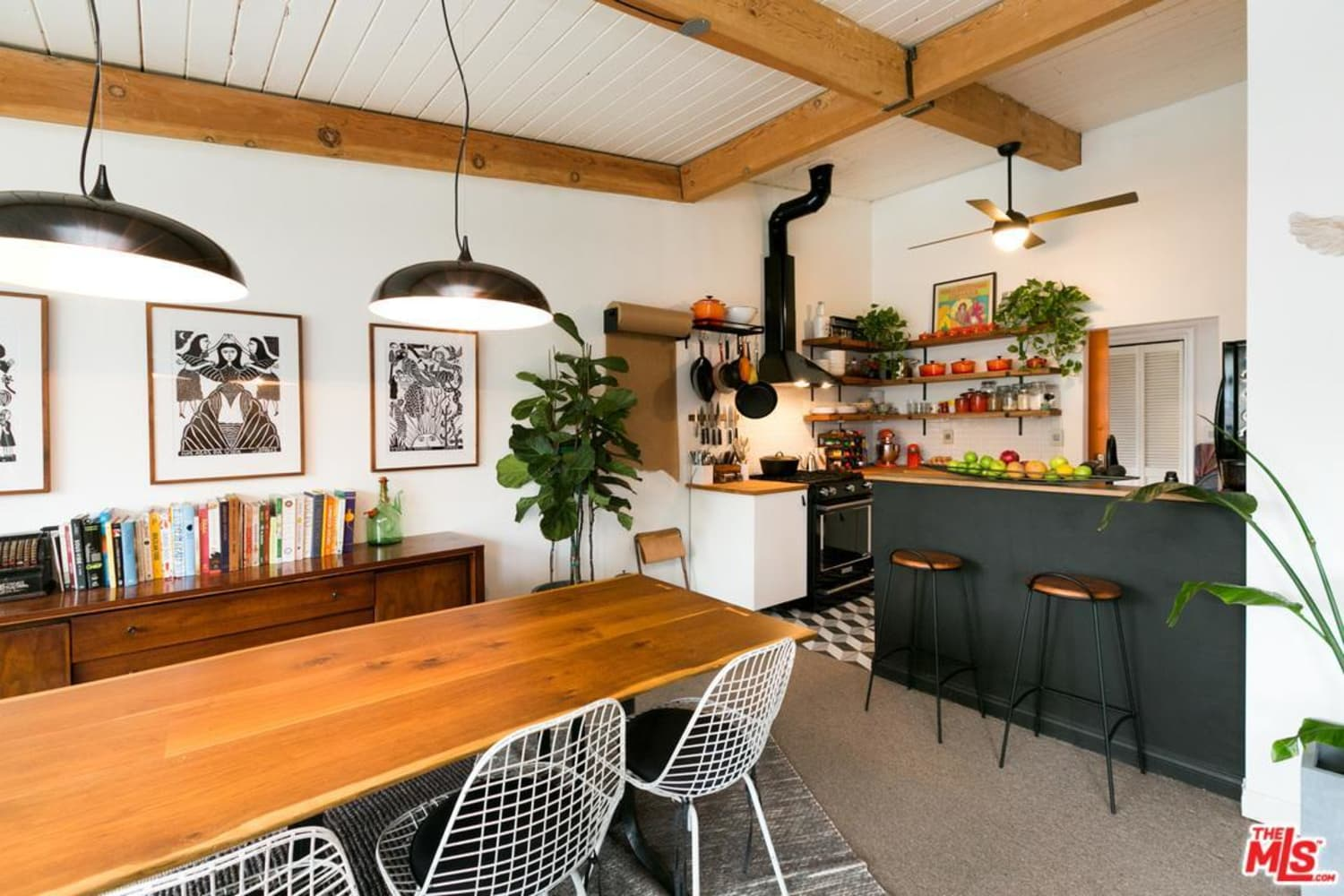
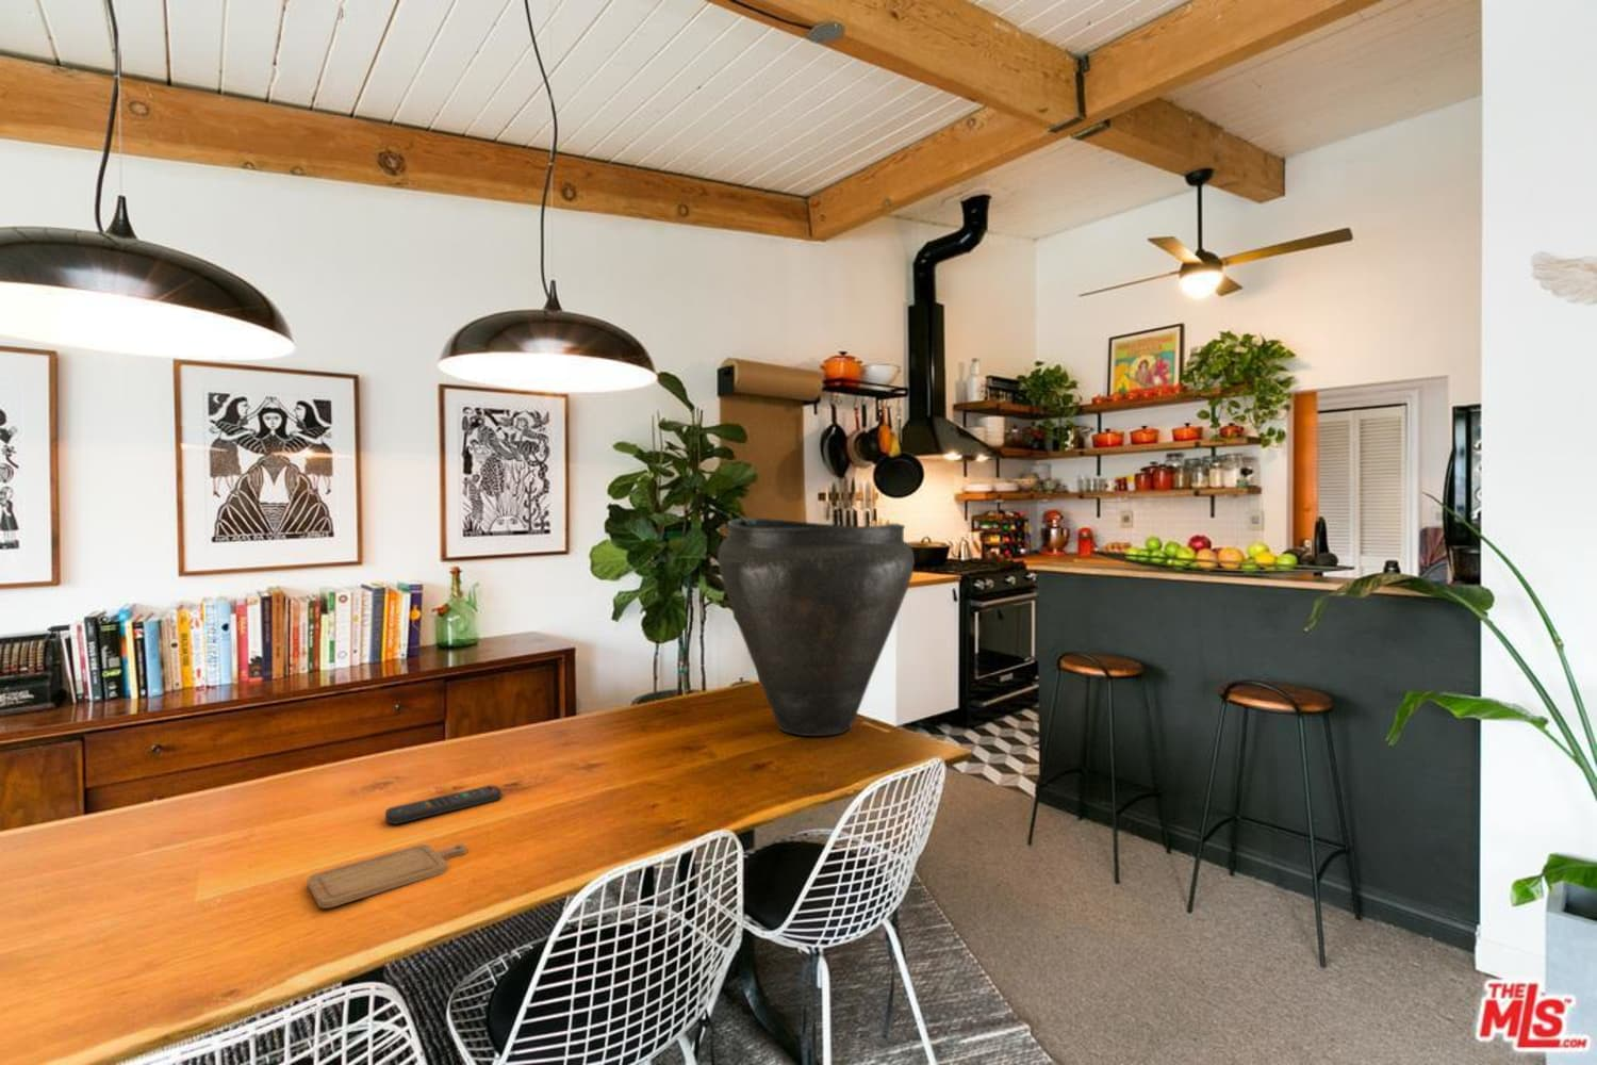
+ chopping board [307,843,468,909]
+ remote control [384,784,503,825]
+ vase [717,517,916,737]
